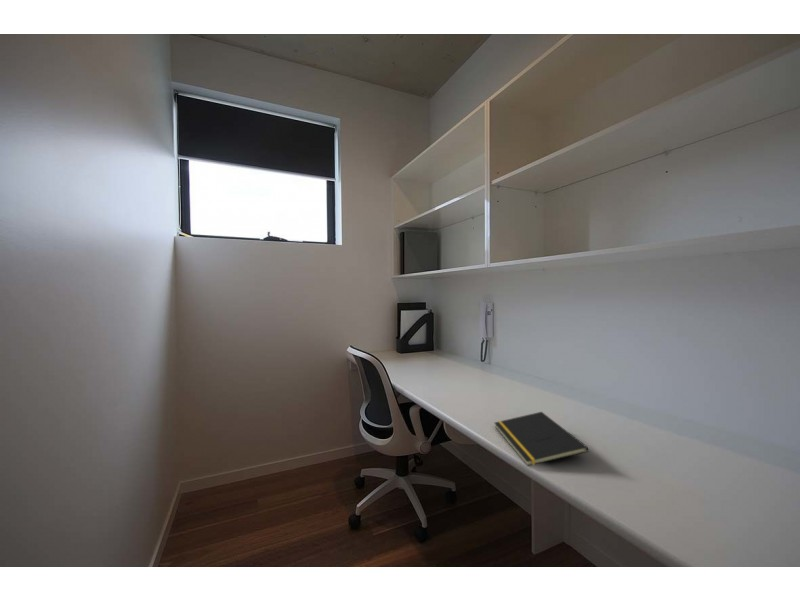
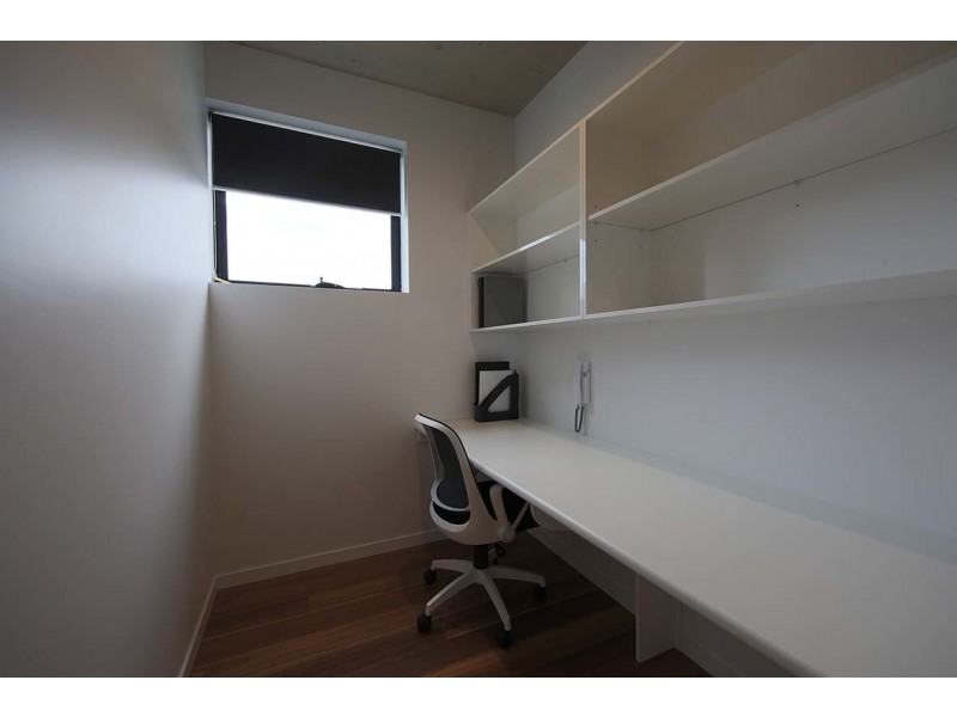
- notepad [494,411,589,467]
